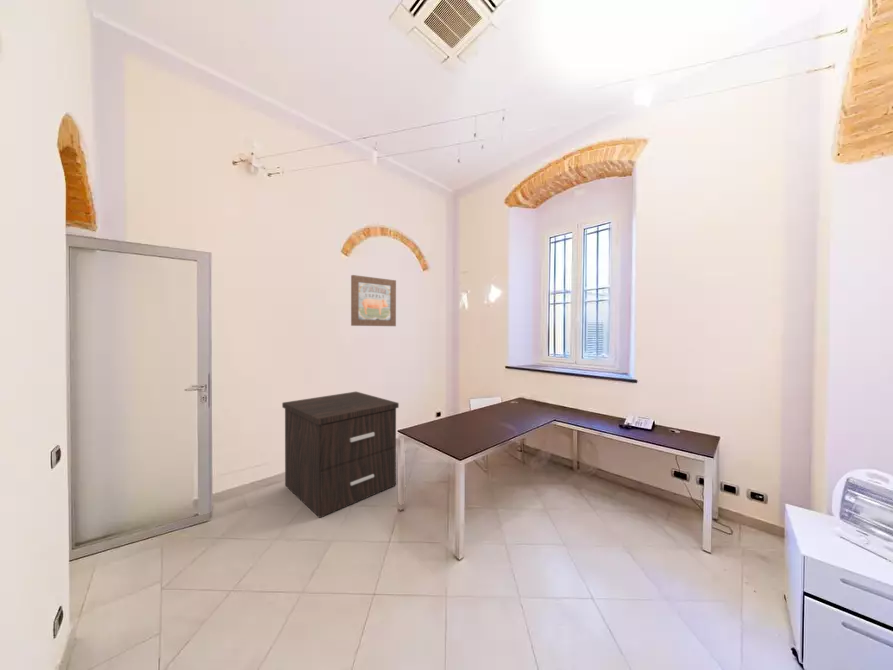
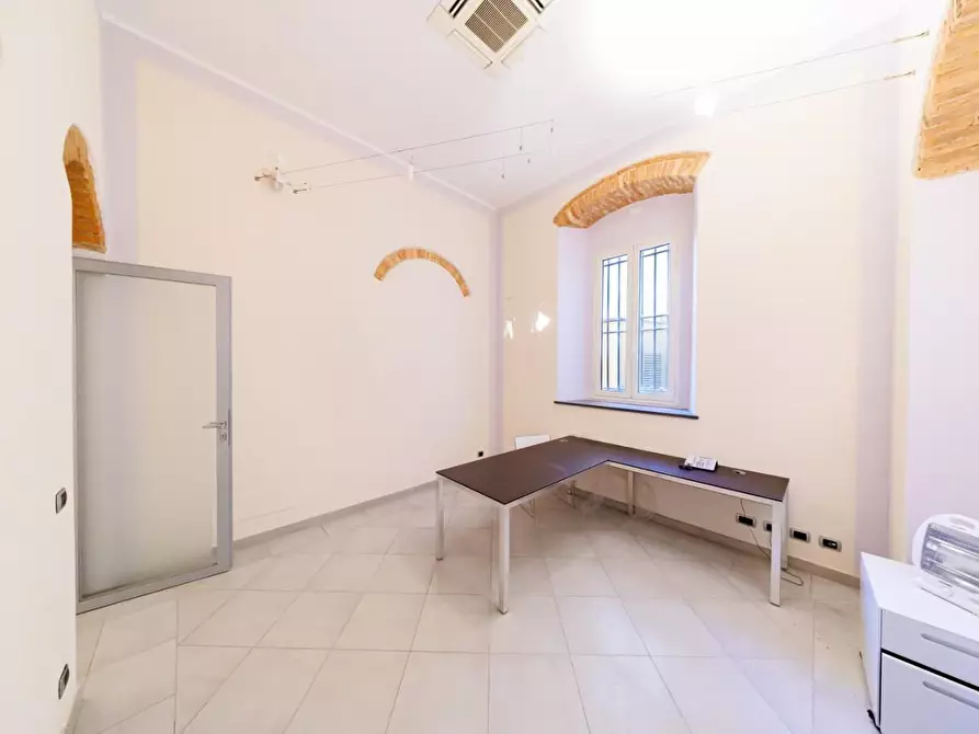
- wall art [350,274,397,327]
- nightstand [281,391,400,519]
